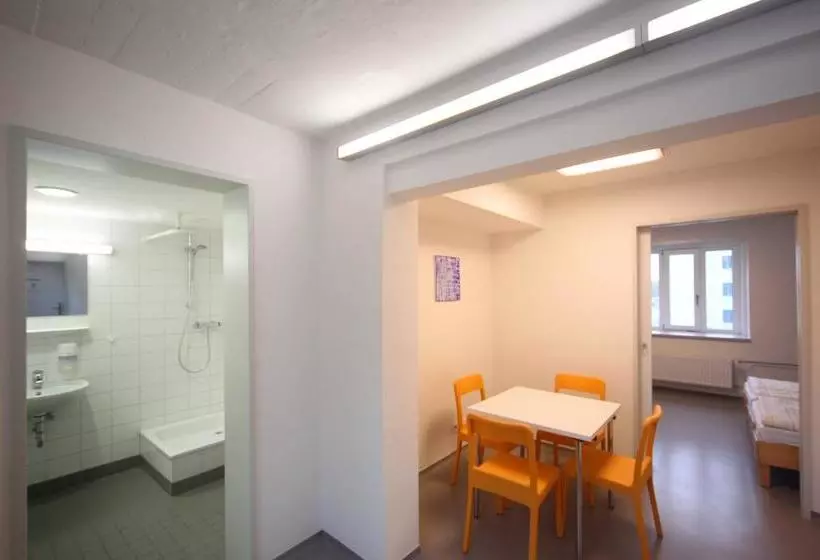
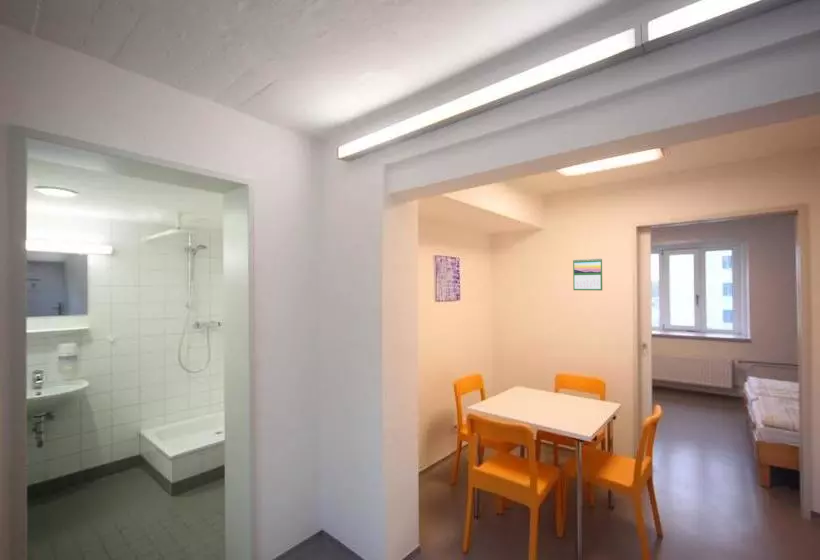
+ calendar [572,257,603,291]
